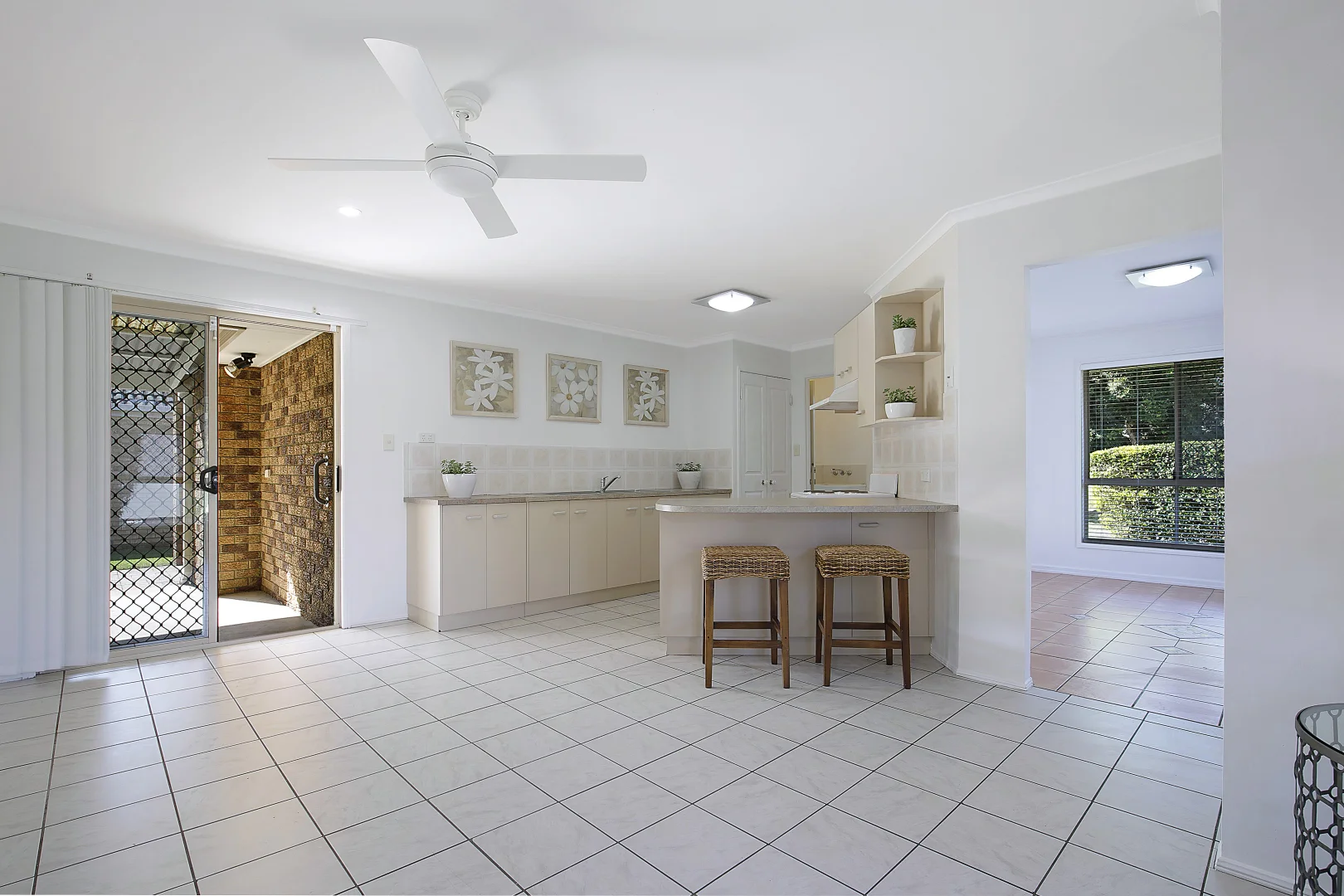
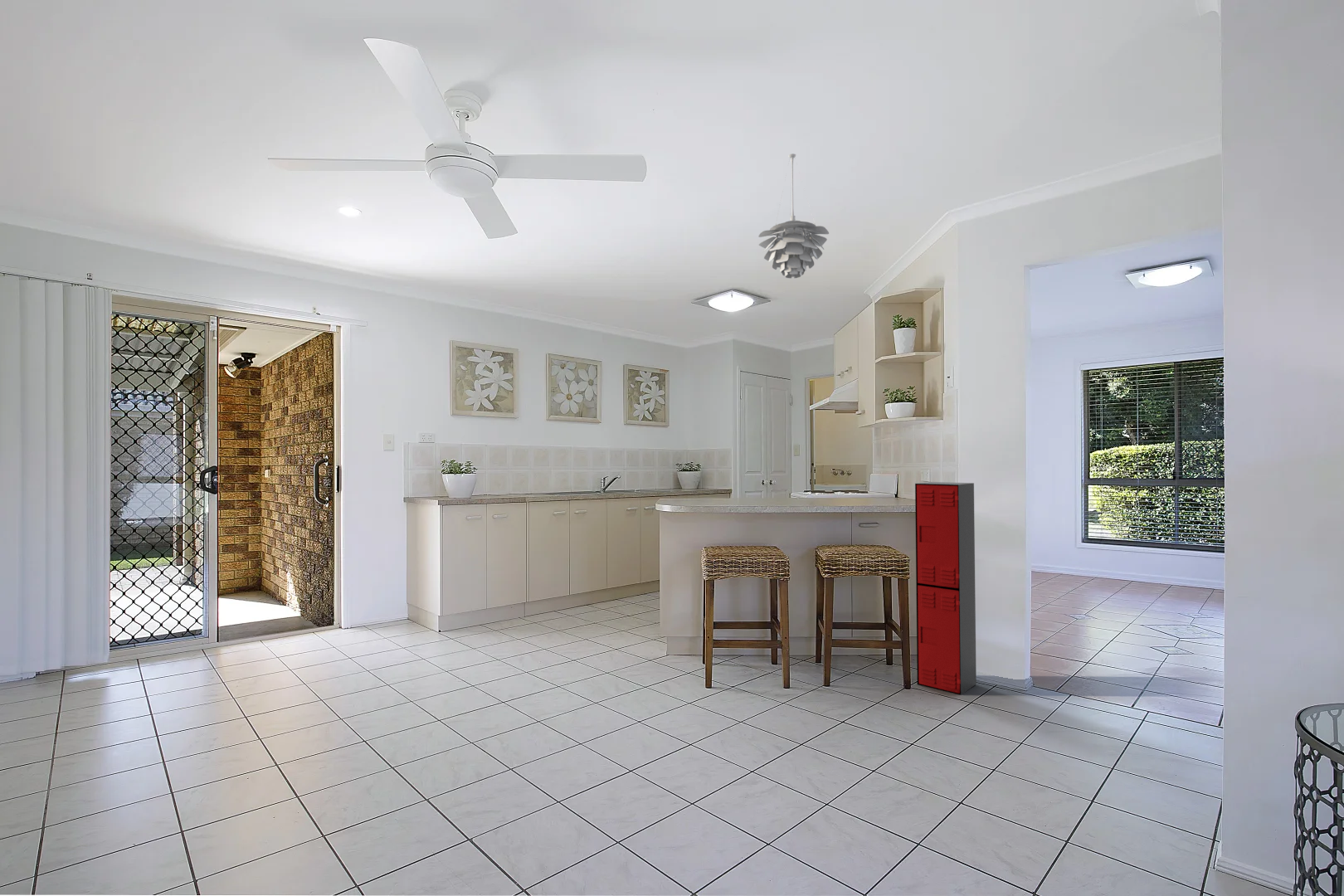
+ locker [914,481,977,696]
+ pendant light [758,153,830,279]
